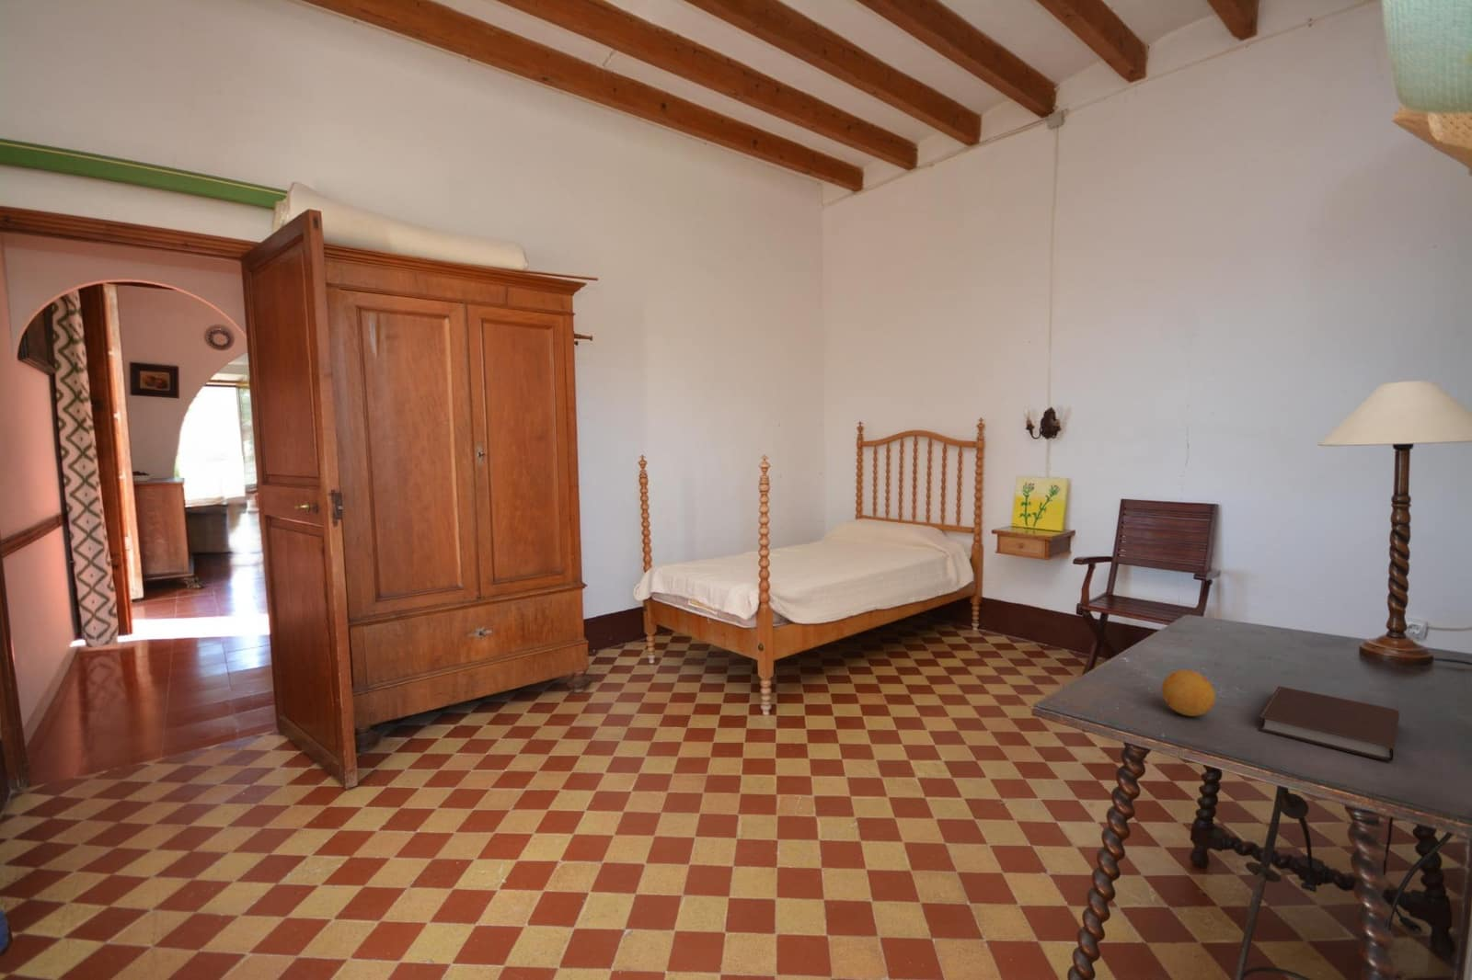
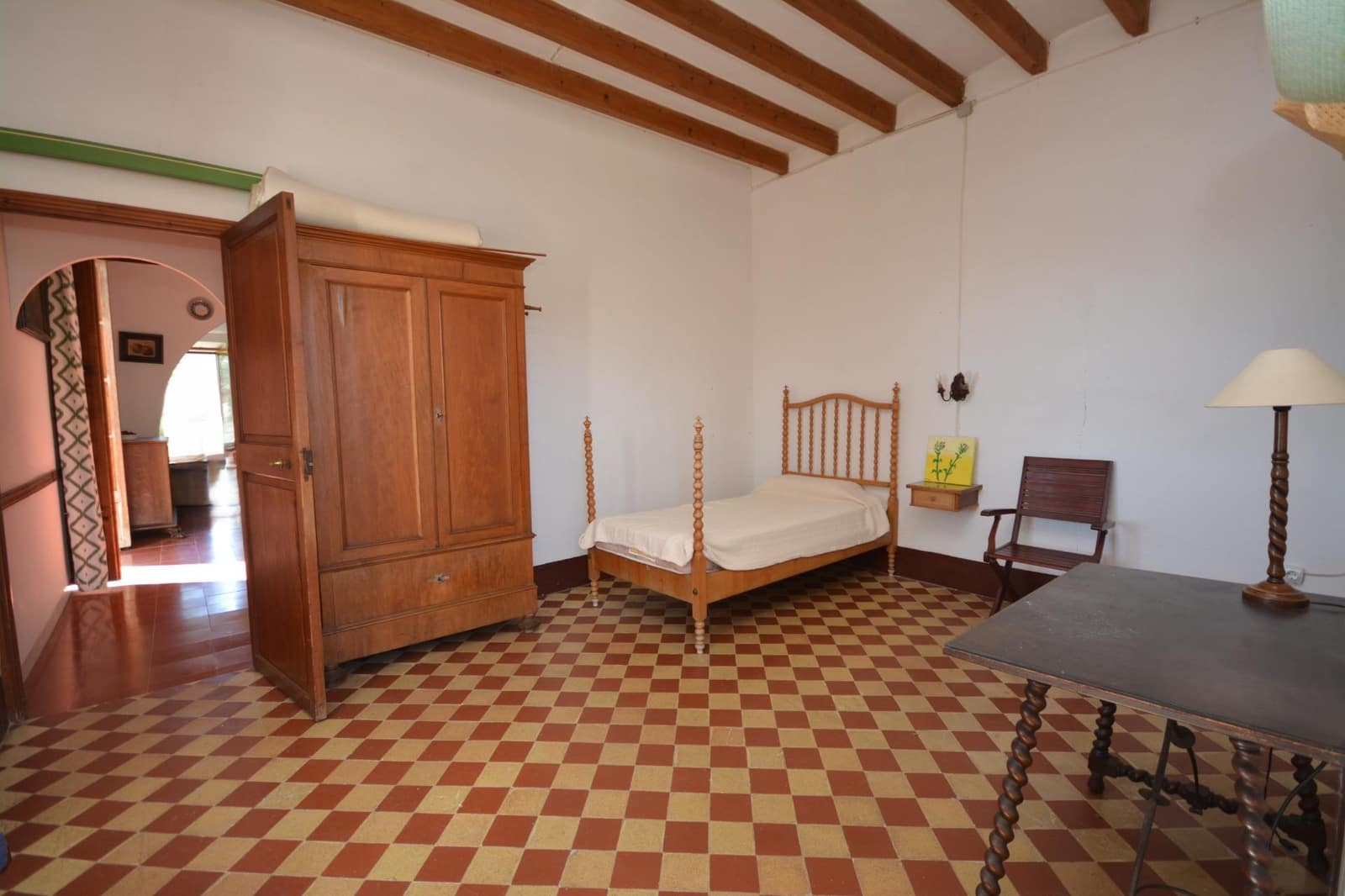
- notebook [1257,685,1400,762]
- fruit [1161,669,1216,718]
